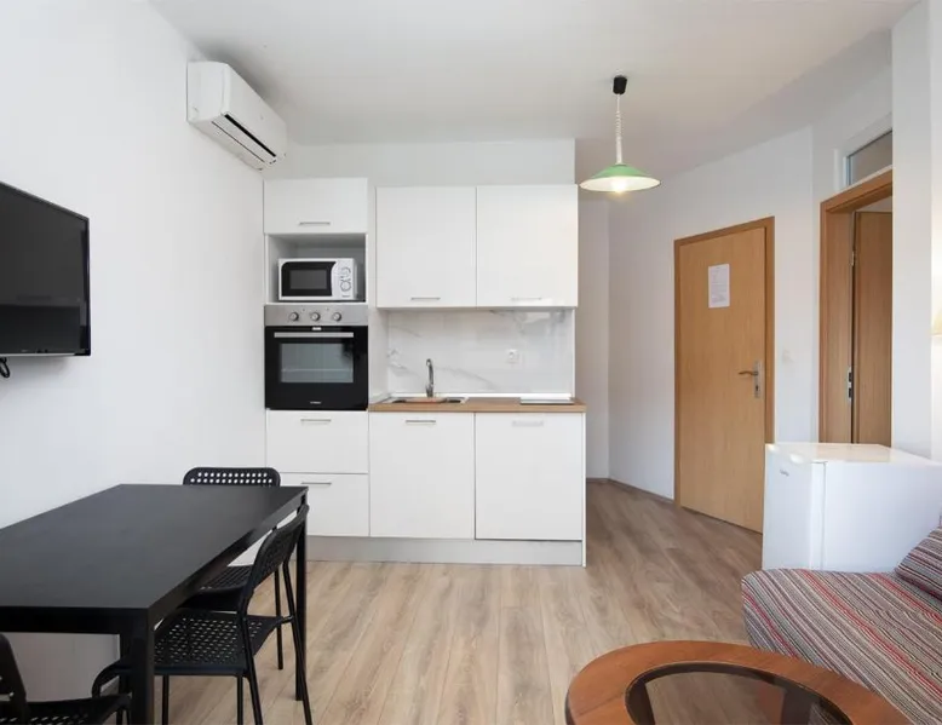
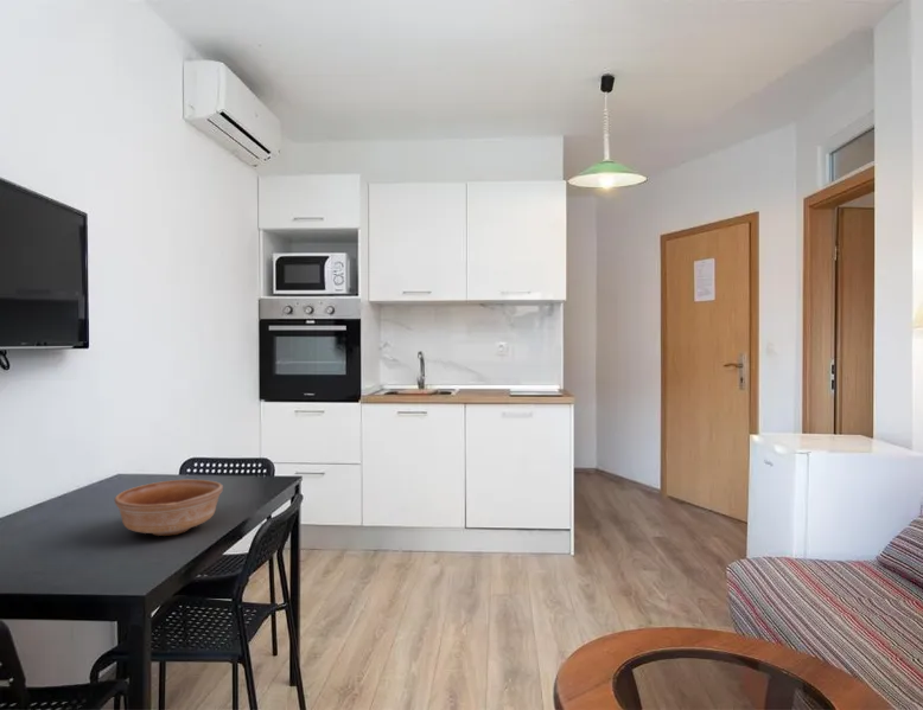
+ bowl [113,479,224,537]
